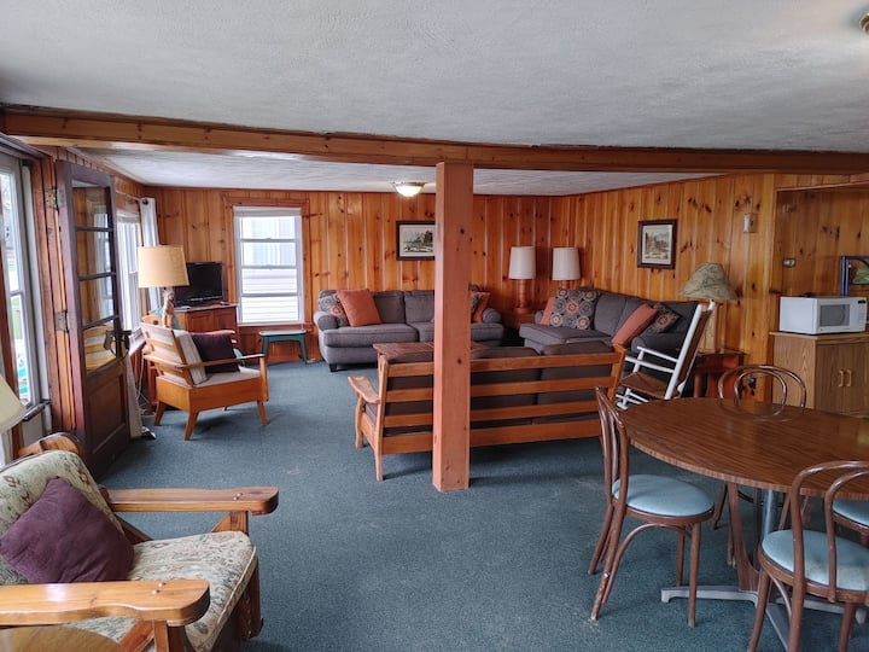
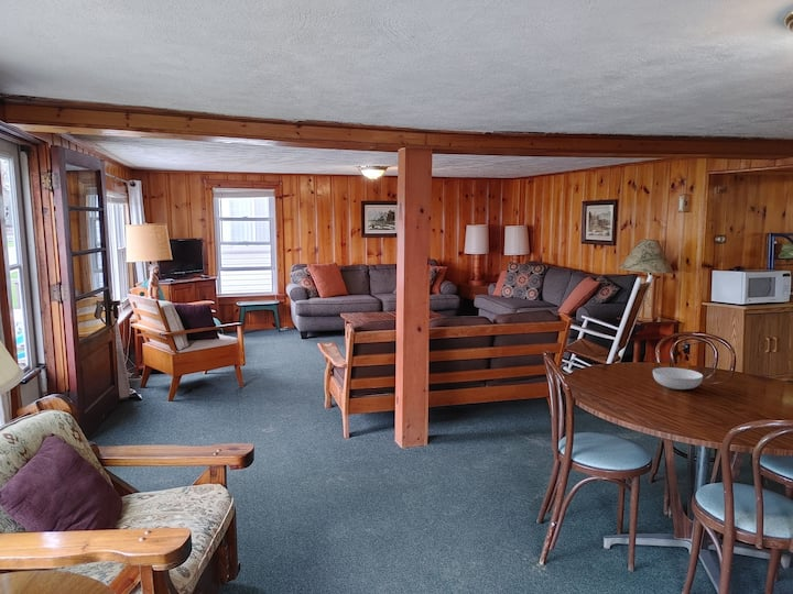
+ serving bowl [652,366,704,391]
